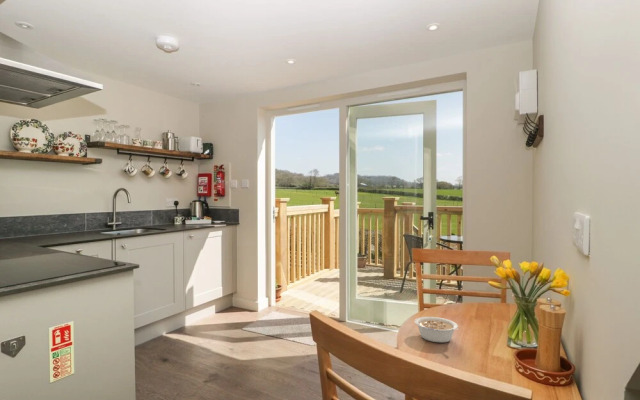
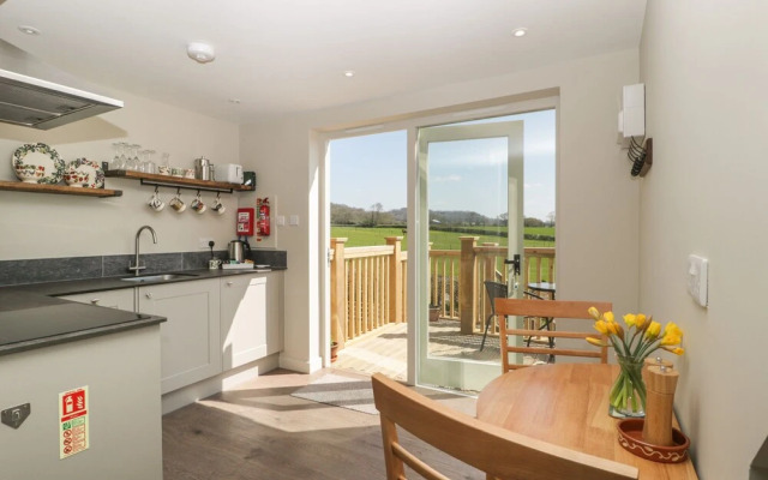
- legume [413,316,459,344]
